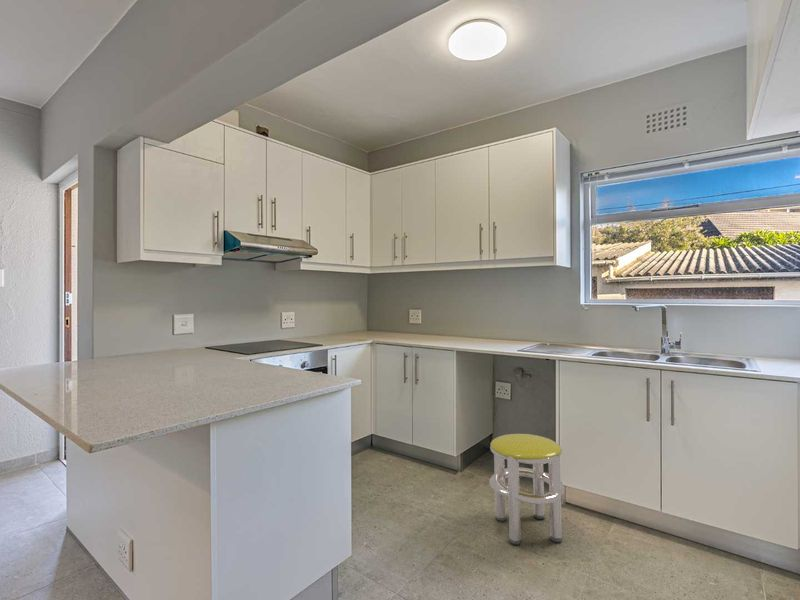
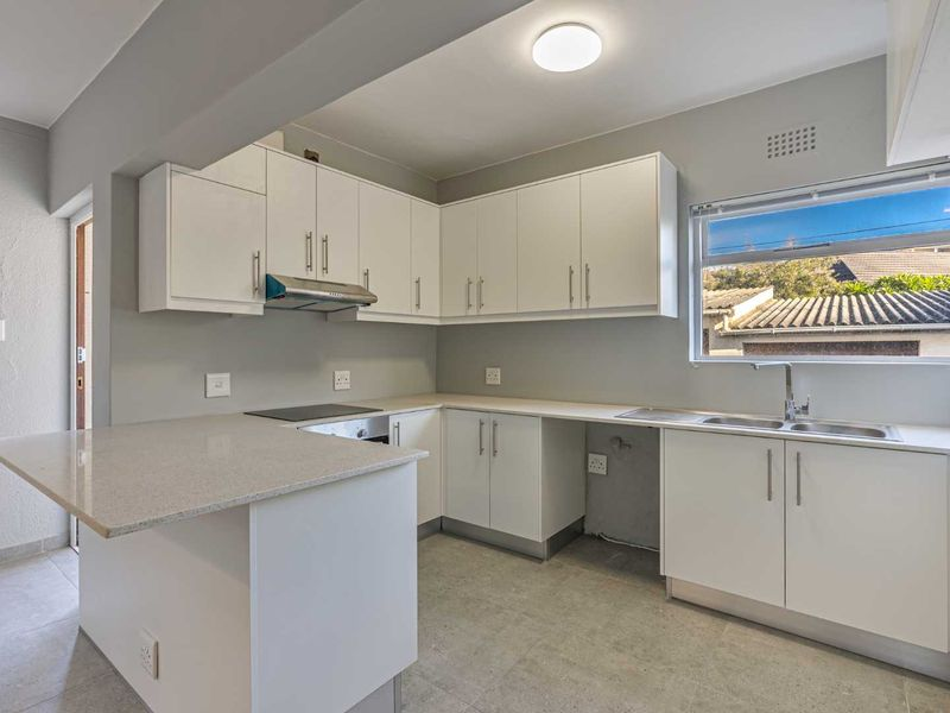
- stool [488,433,566,546]
